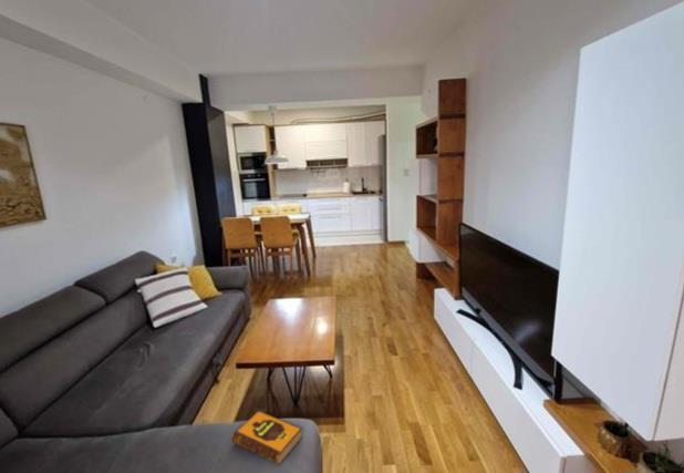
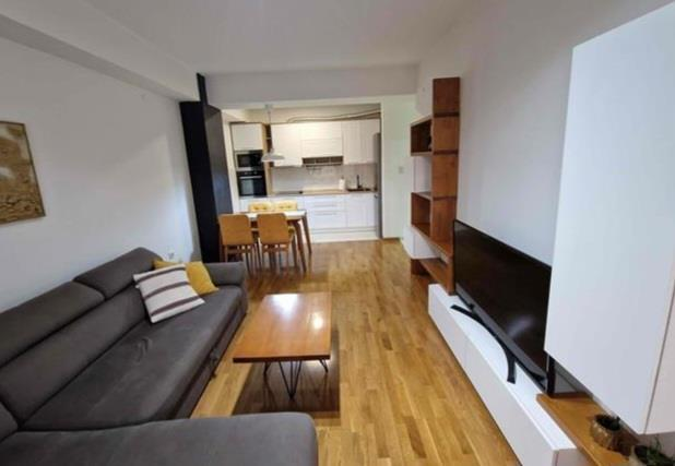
- hardback book [230,409,303,466]
